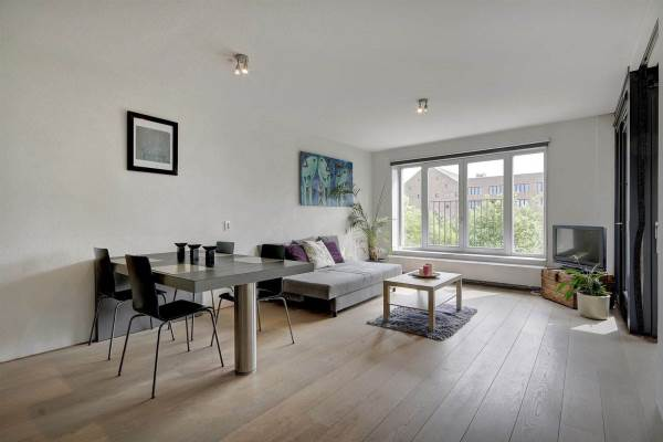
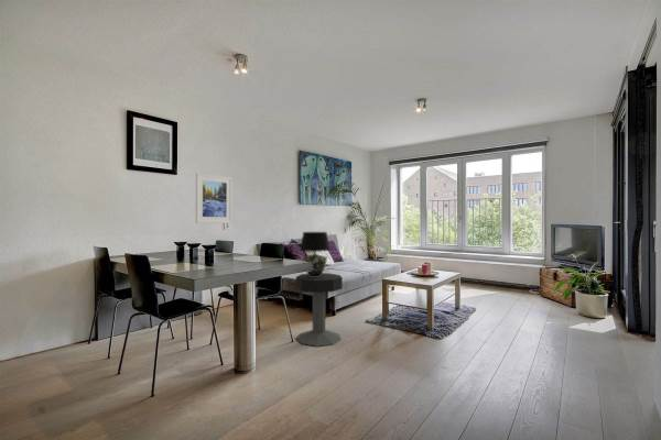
+ side table [294,272,344,348]
+ table lamp [299,231,330,277]
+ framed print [195,172,234,224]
